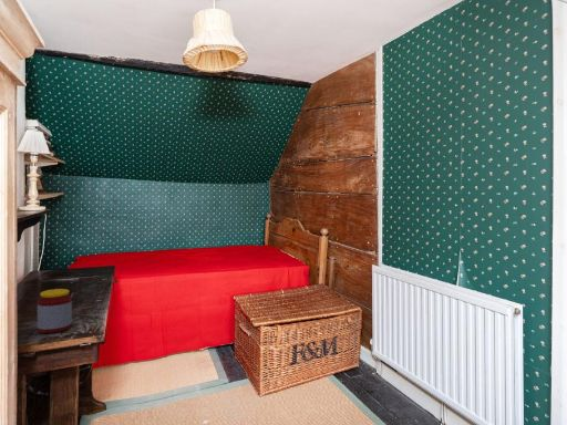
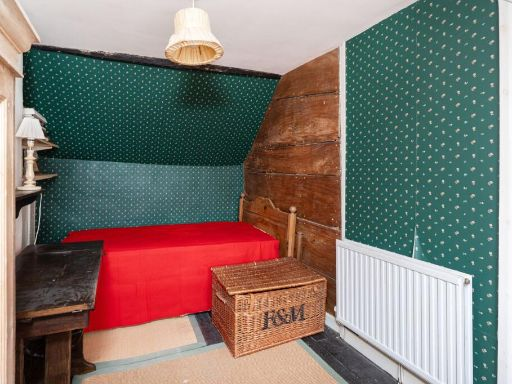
- jar [37,288,73,334]
